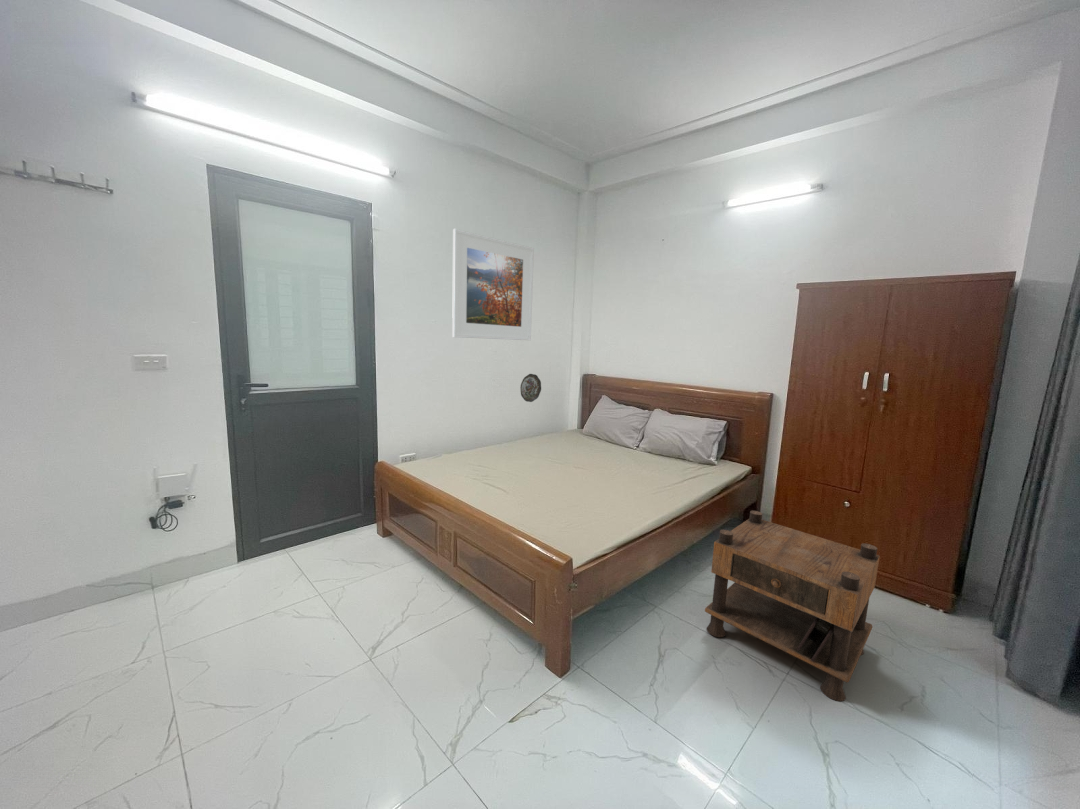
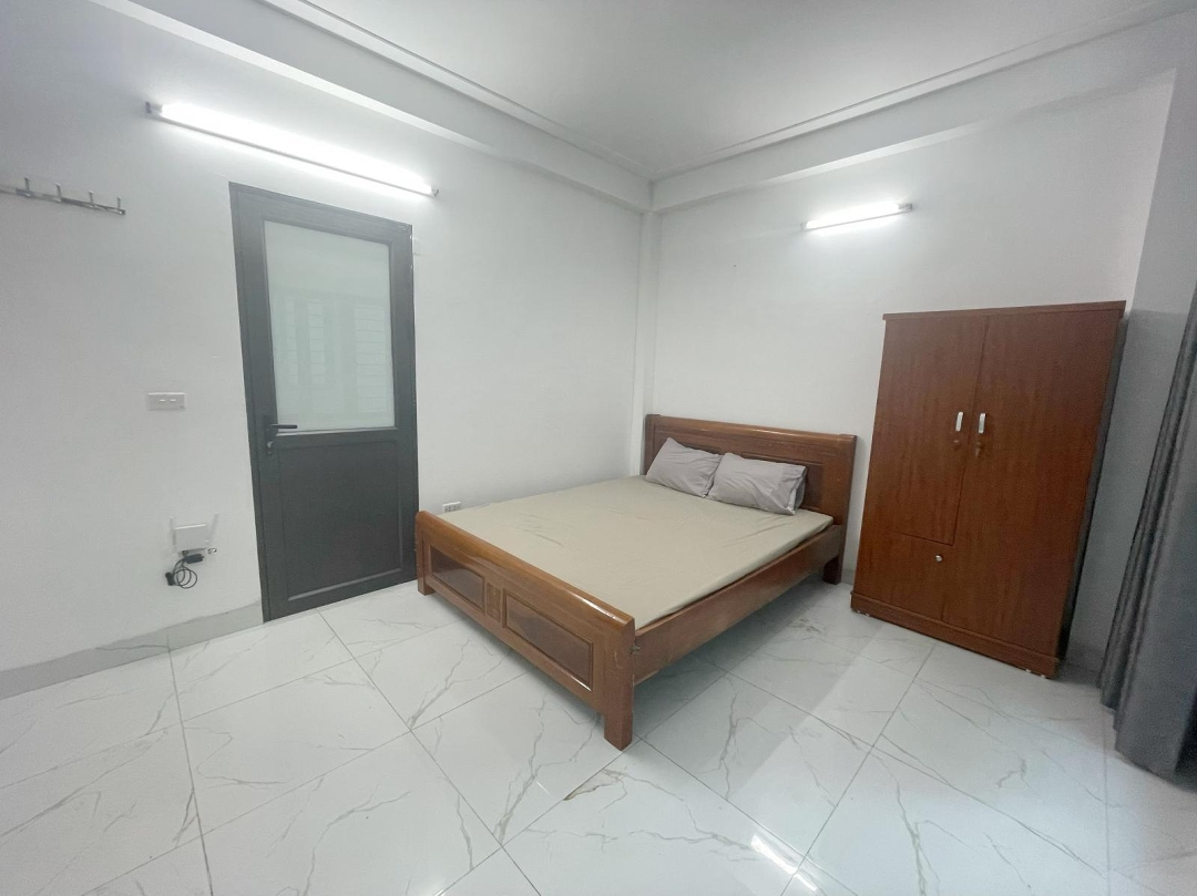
- nightstand [704,510,881,702]
- decorative plate [519,373,542,403]
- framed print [451,228,535,341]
